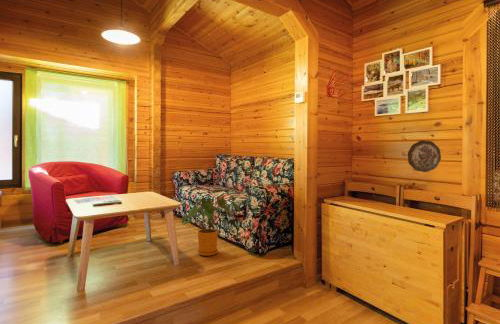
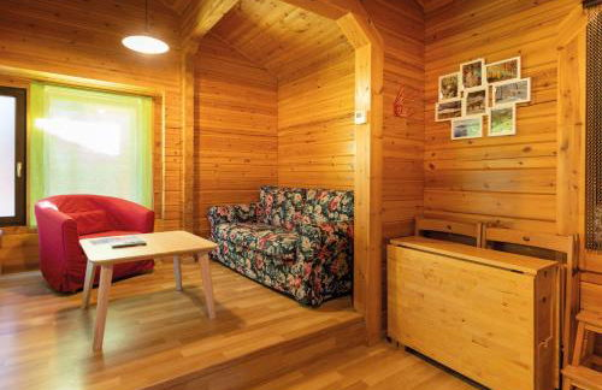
- decorative plate [406,139,442,173]
- house plant [181,196,241,257]
